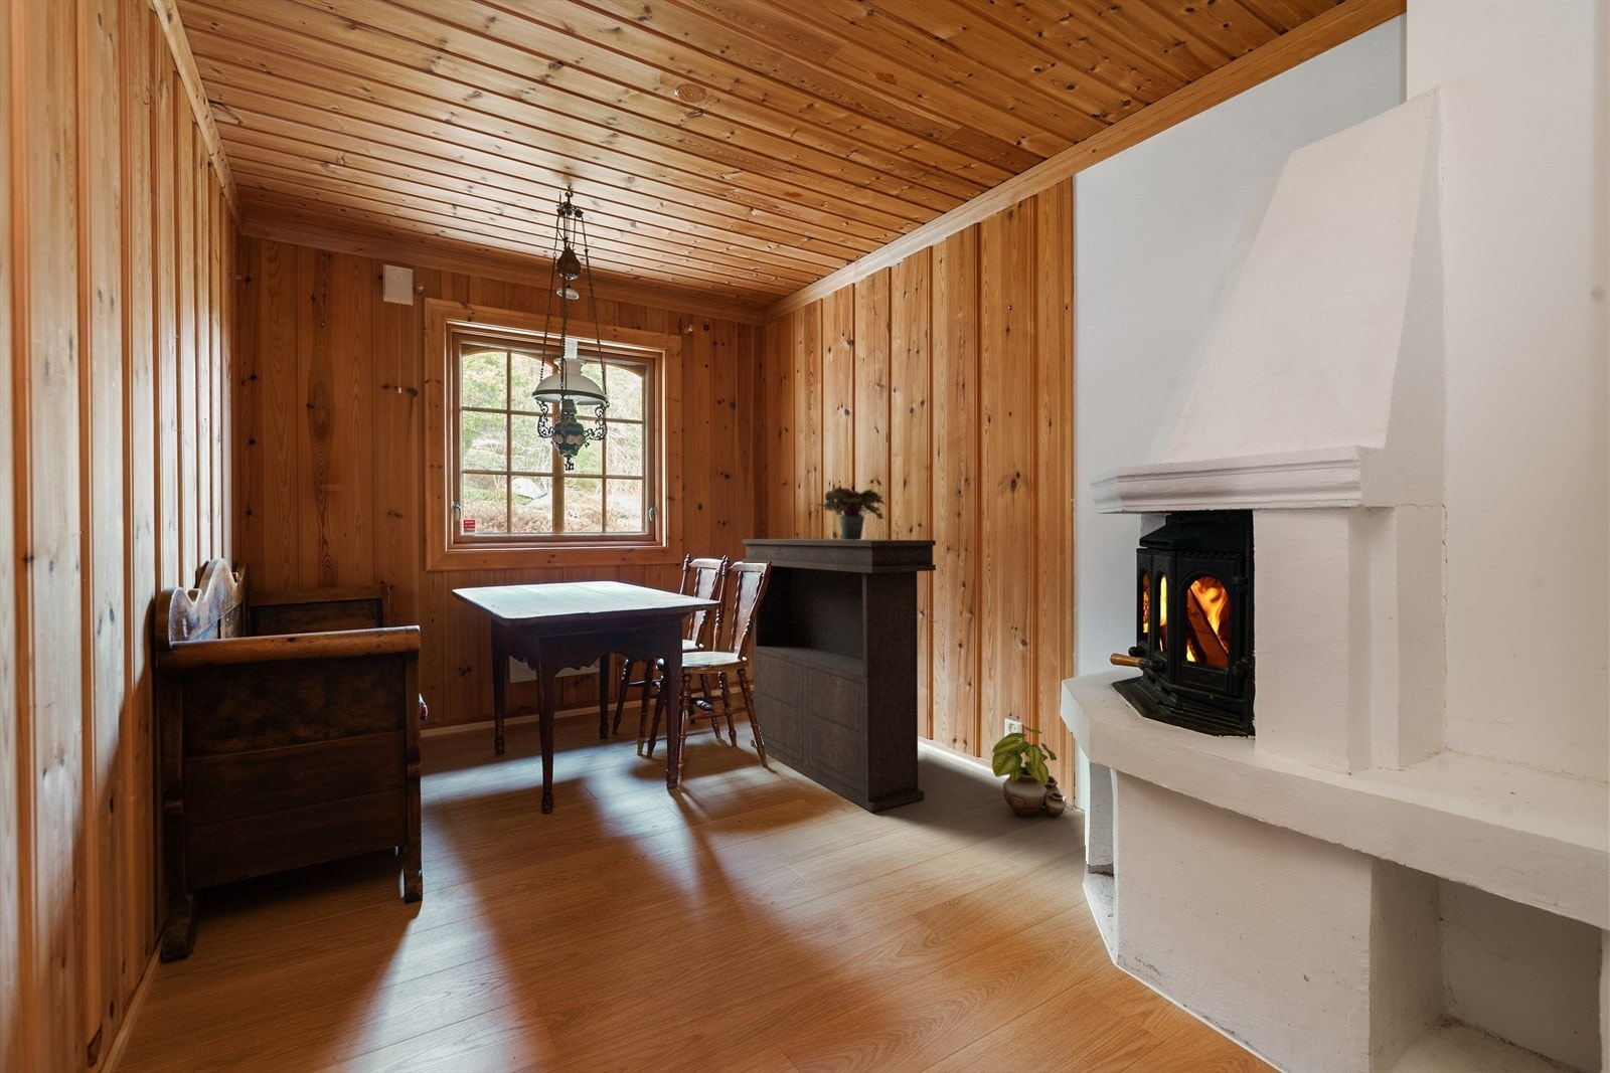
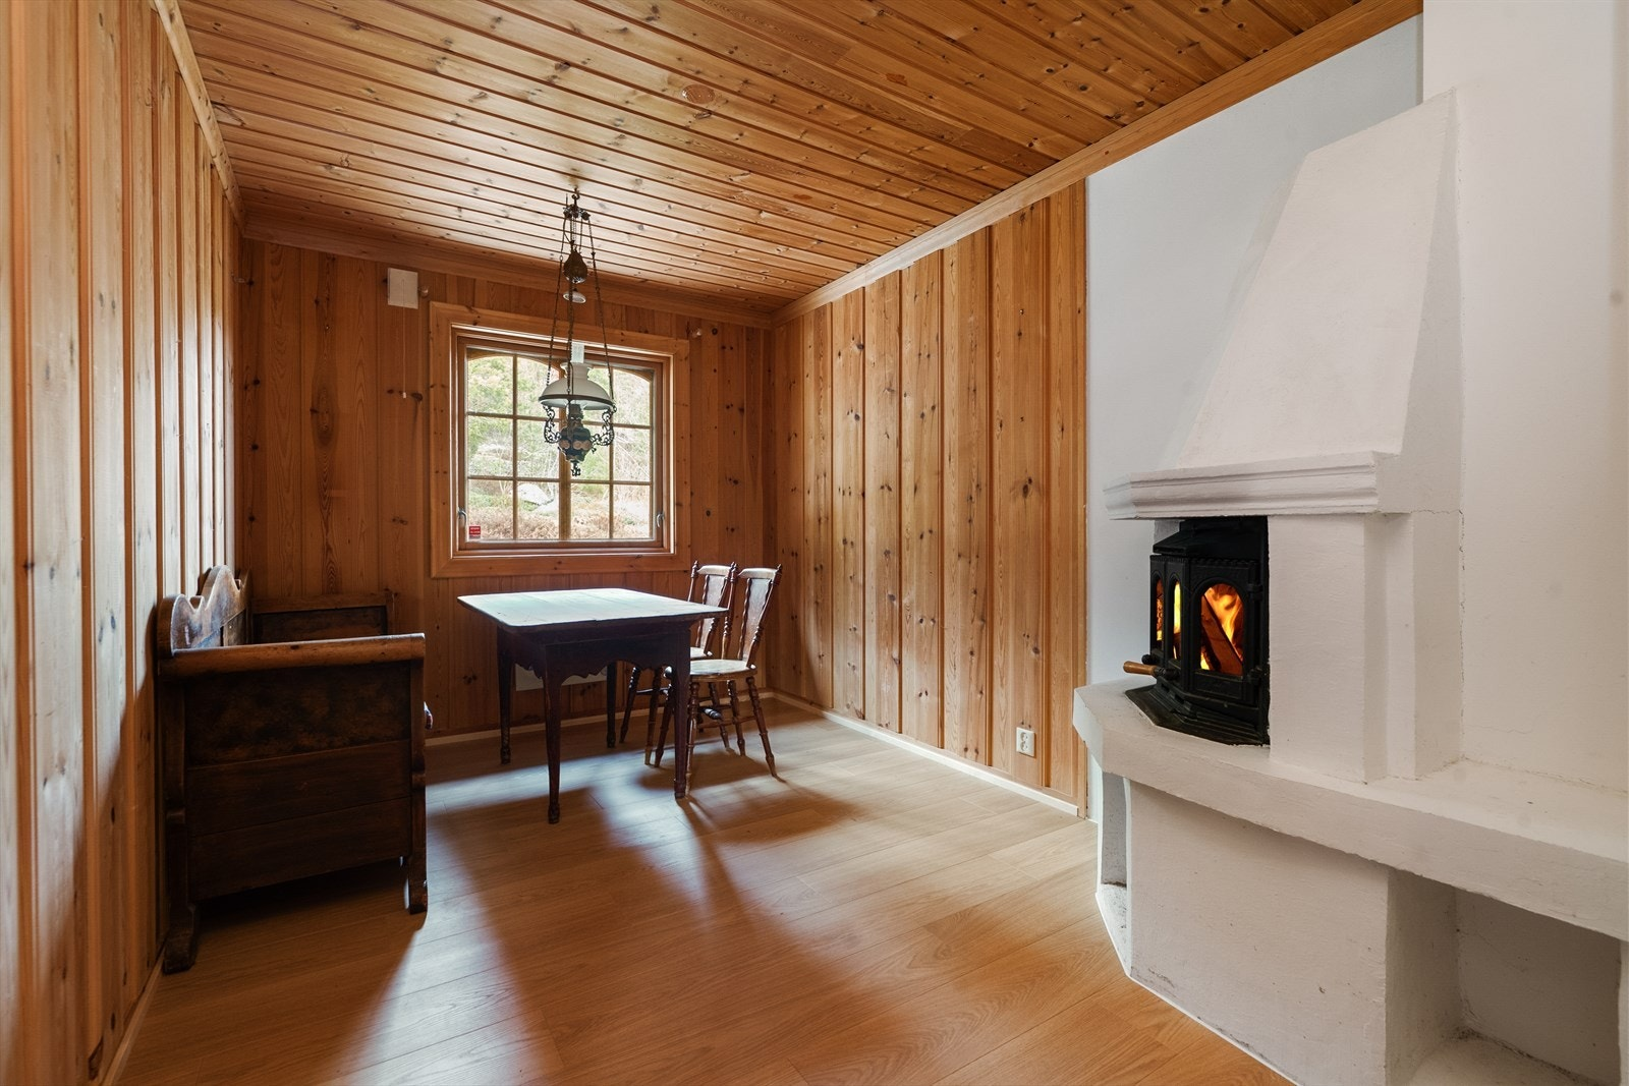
- console table [740,538,937,813]
- potted plant [991,726,1066,818]
- potted plant [817,486,889,540]
